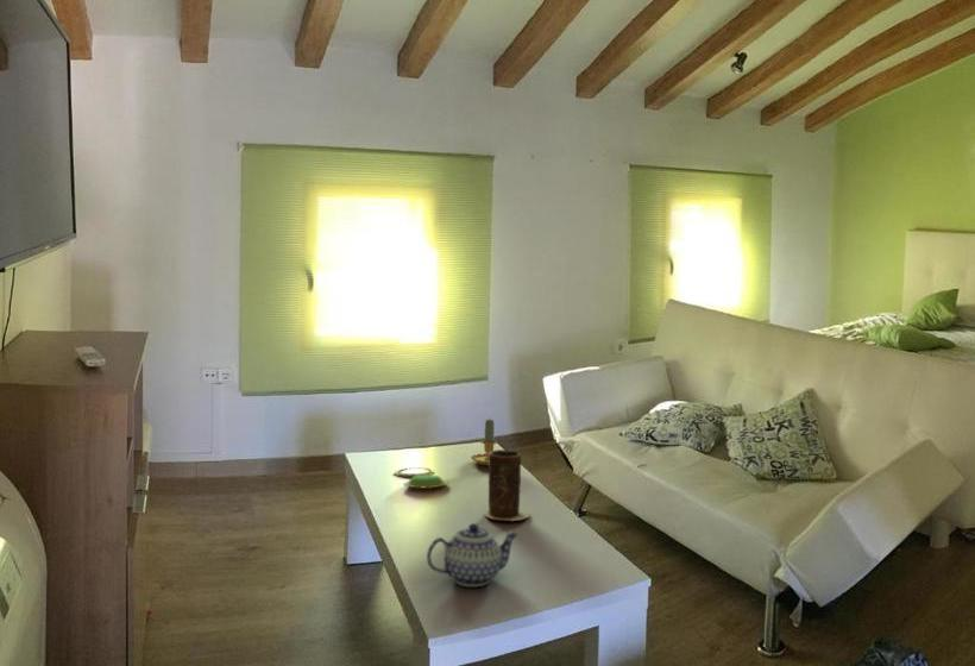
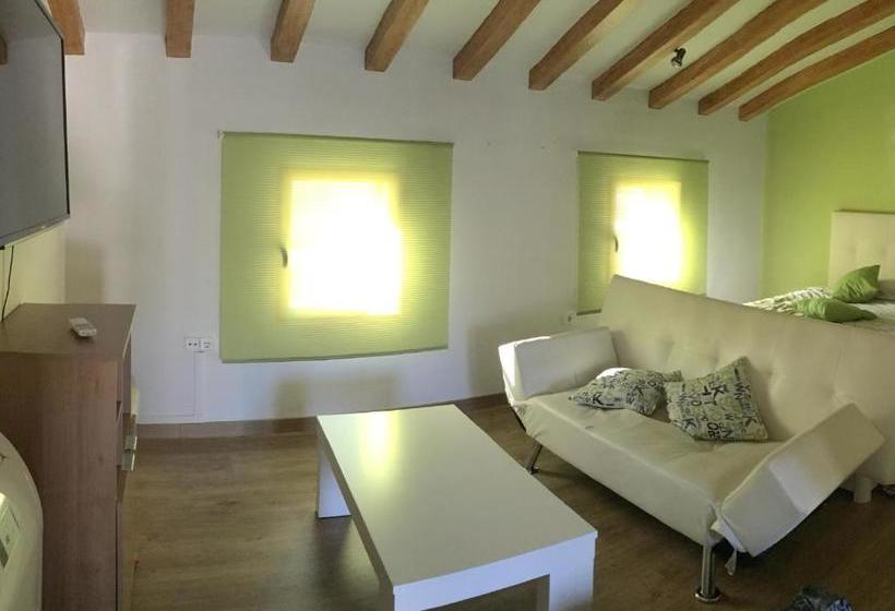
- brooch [392,466,449,489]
- candle [470,417,498,466]
- vase [484,448,530,522]
- teapot [426,522,518,588]
